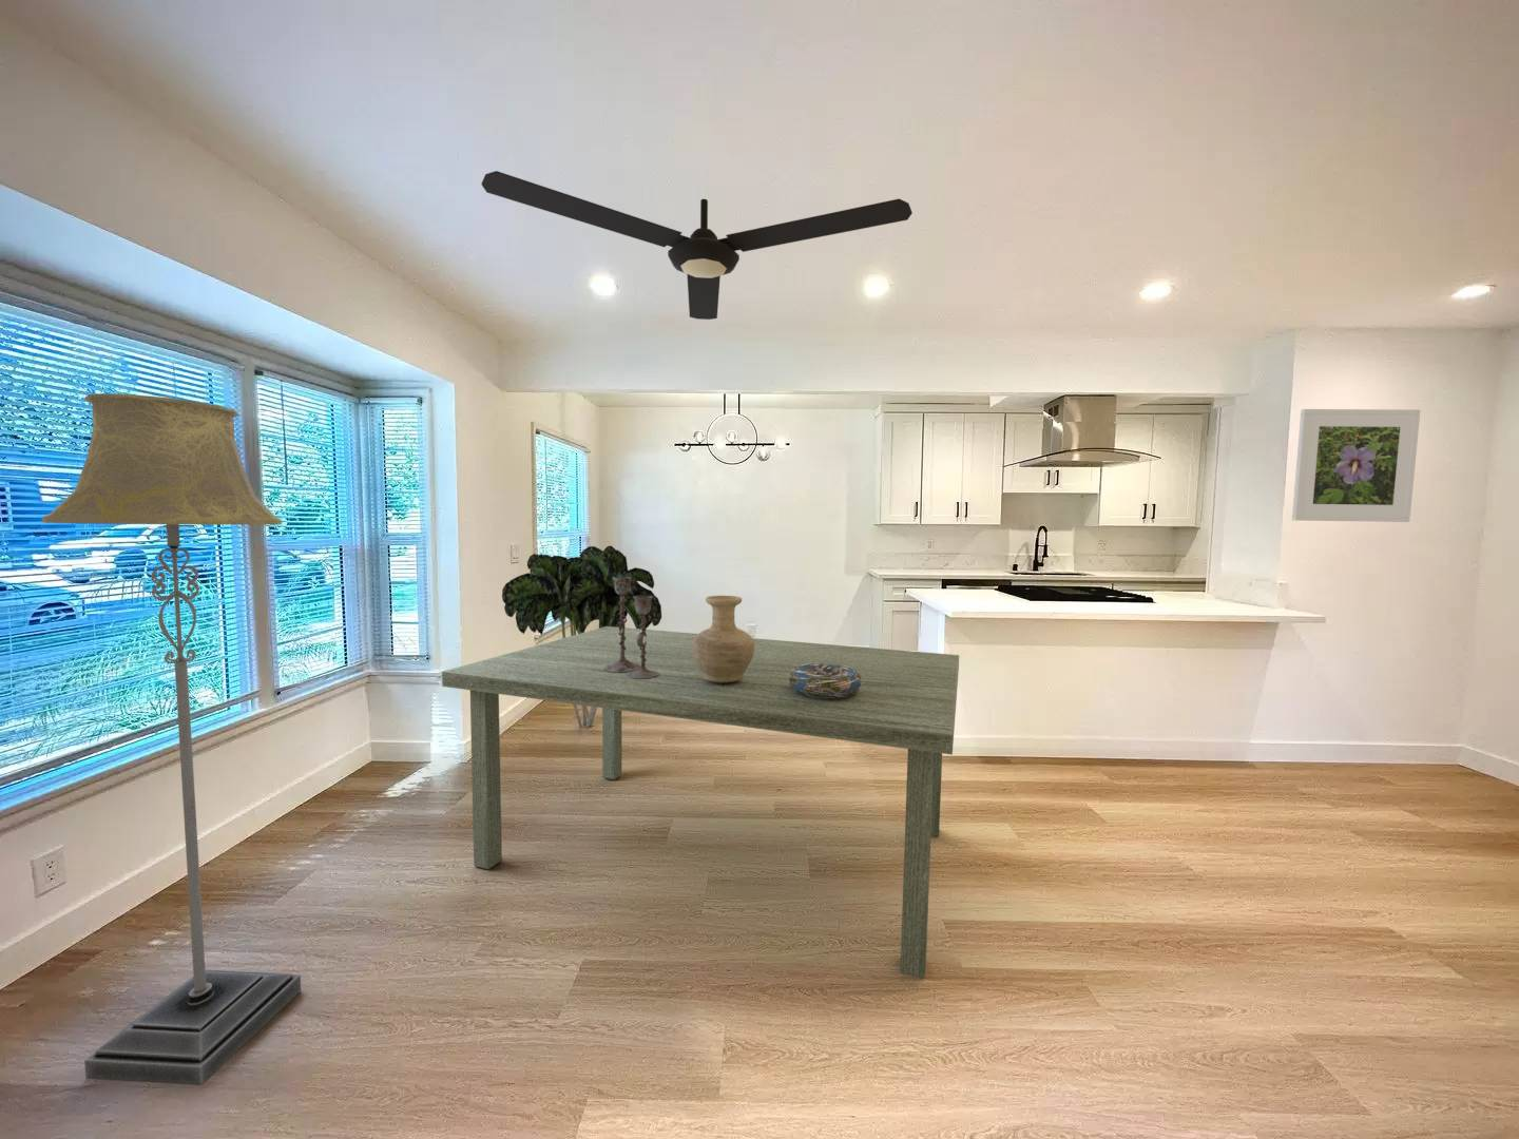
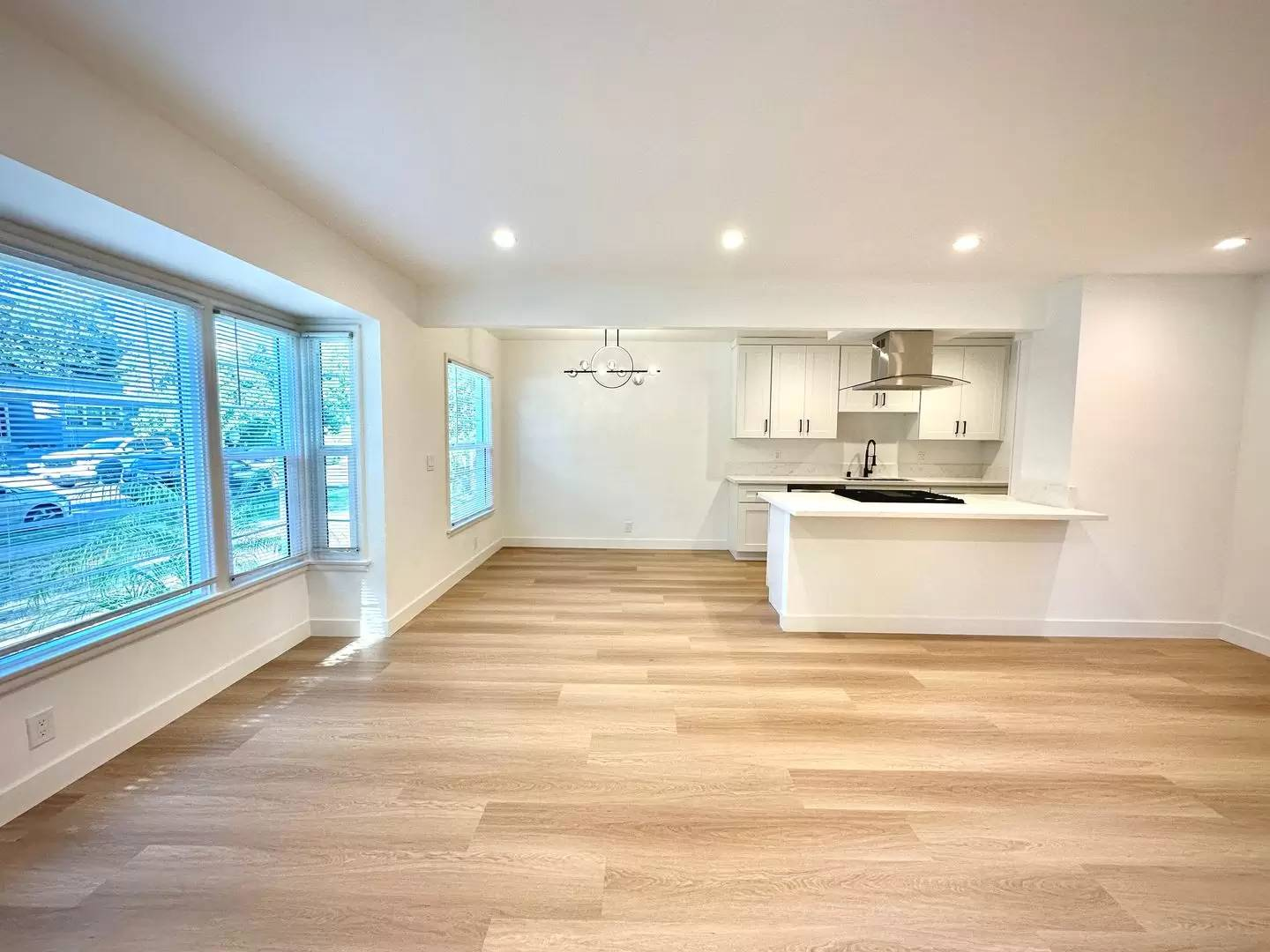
- dining table [441,627,960,980]
- floor lamp [41,392,301,1086]
- ceiling fan [480,170,914,321]
- vase [693,595,755,683]
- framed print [1292,408,1421,523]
- decorative bowl [788,663,862,699]
- candlestick [603,577,659,680]
- indoor plant [501,546,663,729]
